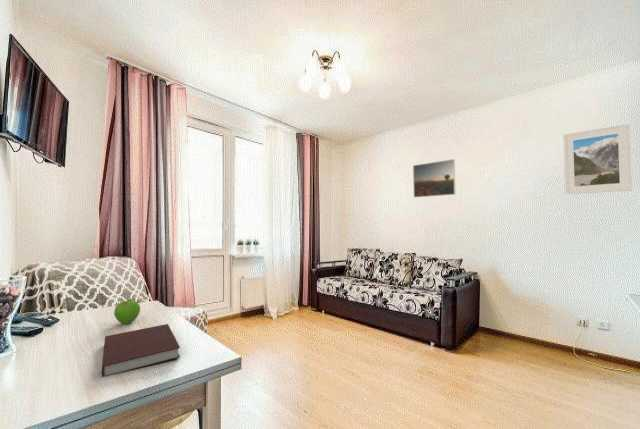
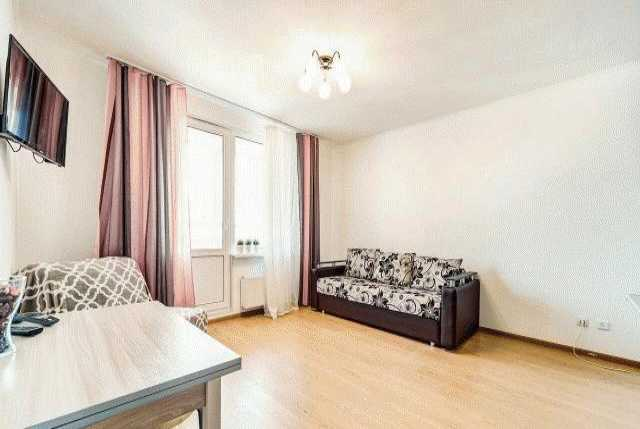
- fruit [113,297,141,325]
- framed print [562,123,633,195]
- notebook [101,323,181,378]
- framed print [412,158,457,198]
